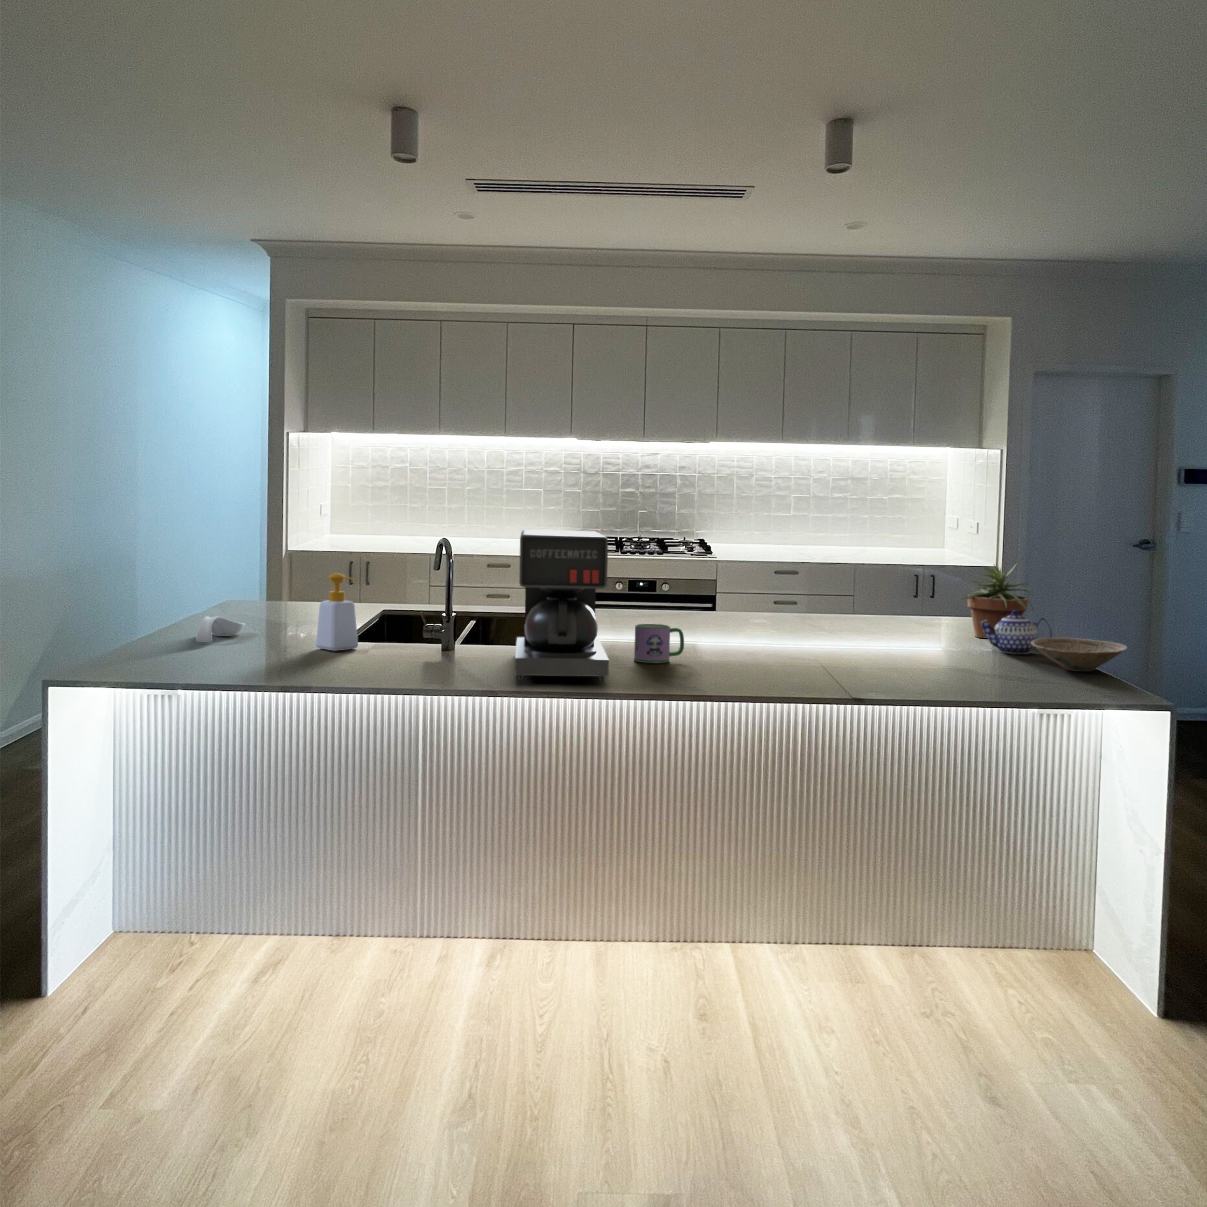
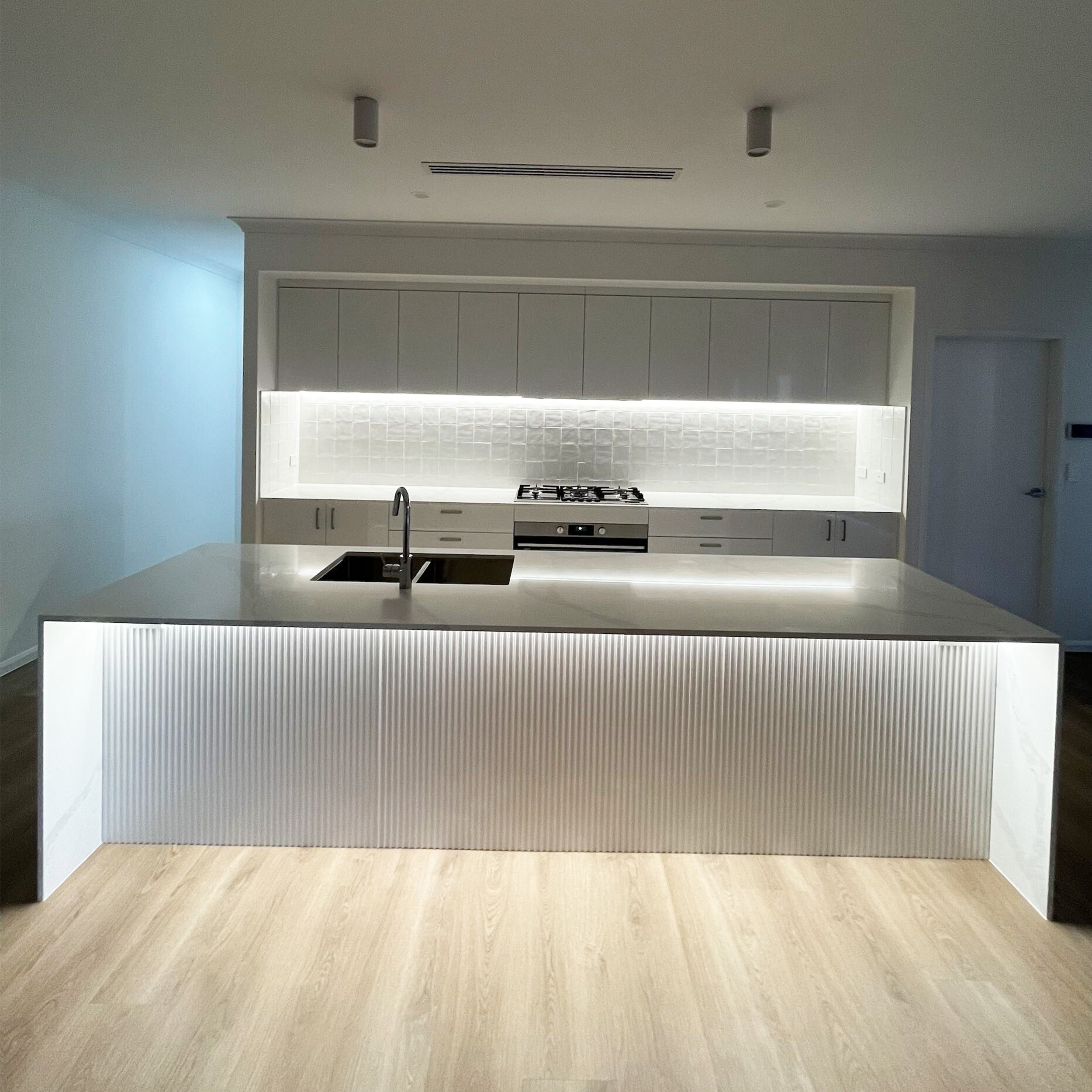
- coffee maker [514,529,609,681]
- mug [634,623,684,663]
- teapot [982,610,1052,654]
- bowl [1031,637,1127,672]
- potted plant [955,563,1042,639]
- spoon rest [196,616,245,642]
- soap bottle [315,573,359,651]
